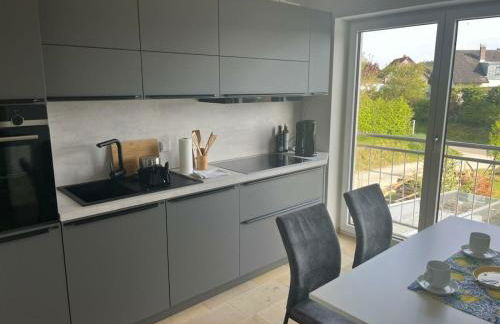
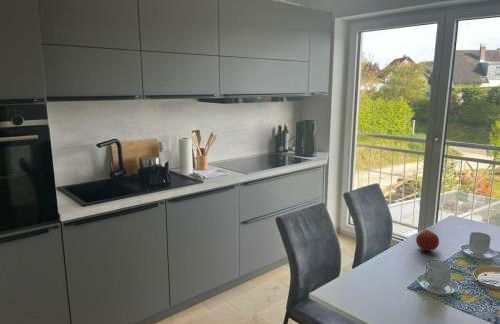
+ fruit [415,228,440,252]
